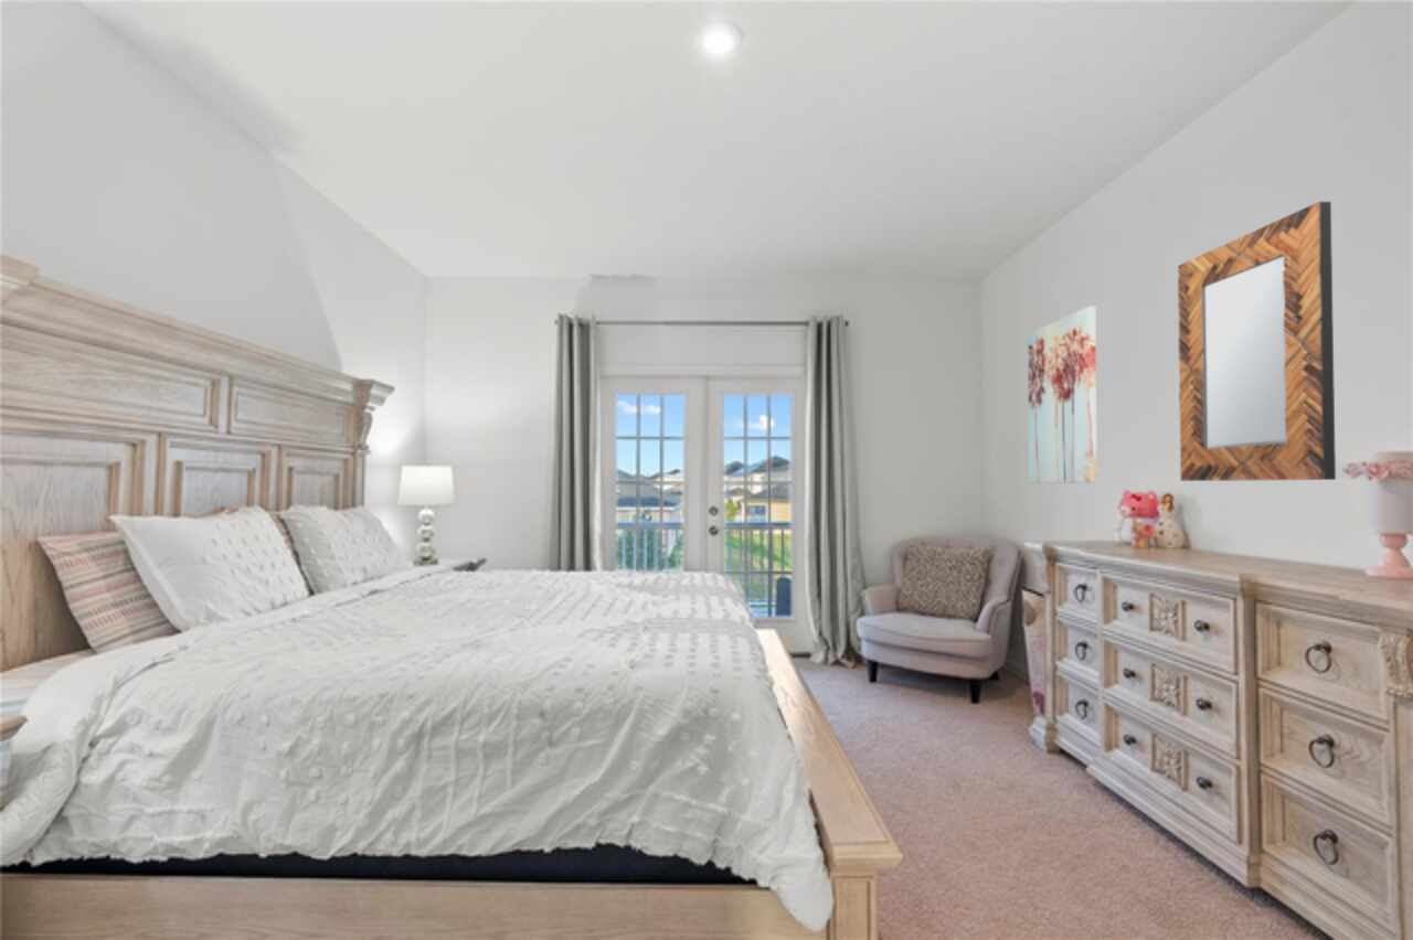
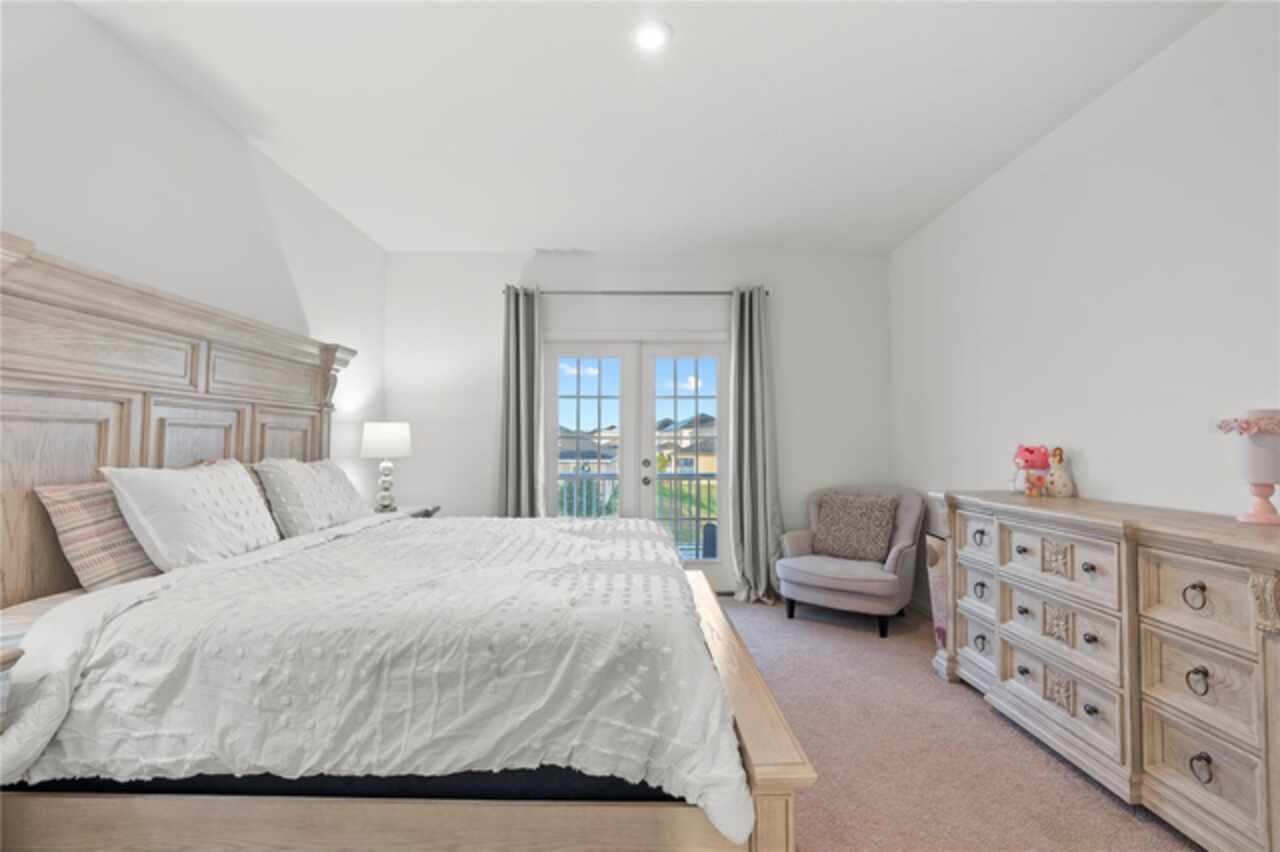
- wall art [1027,306,1098,484]
- home mirror [1177,201,1337,482]
